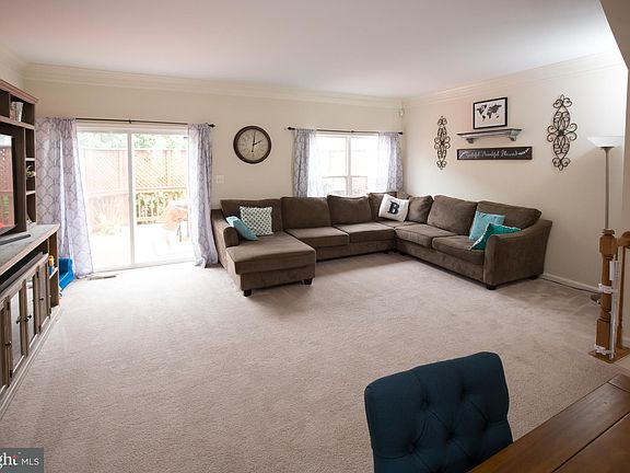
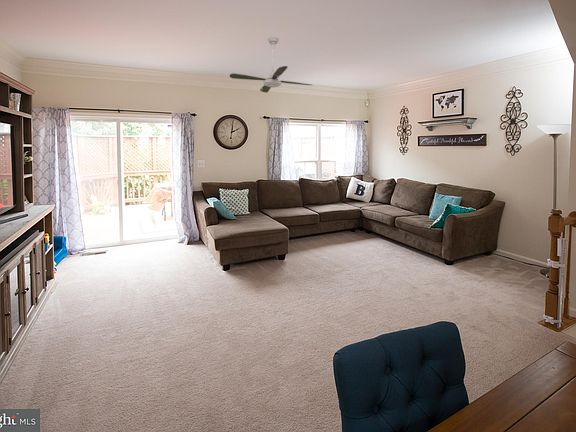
+ ceiling fan [229,35,312,93]
